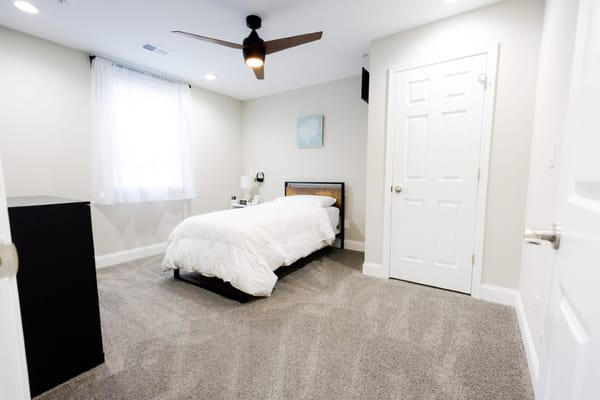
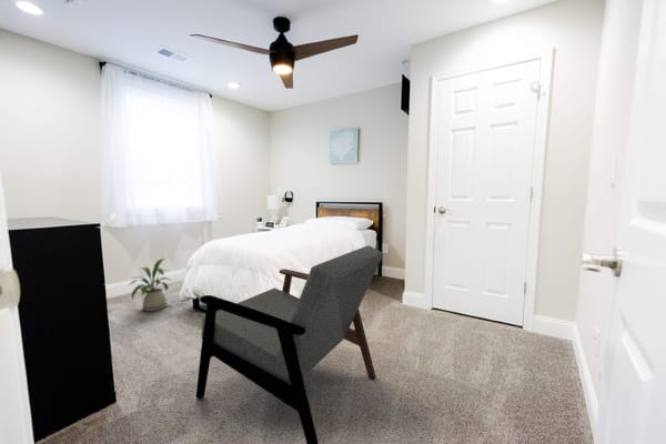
+ house plant [128,256,173,312]
+ armchair [195,244,384,444]
